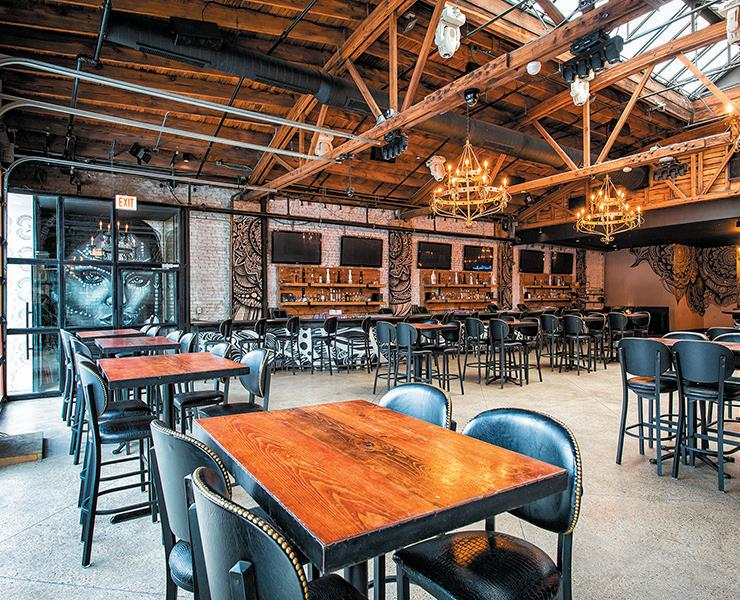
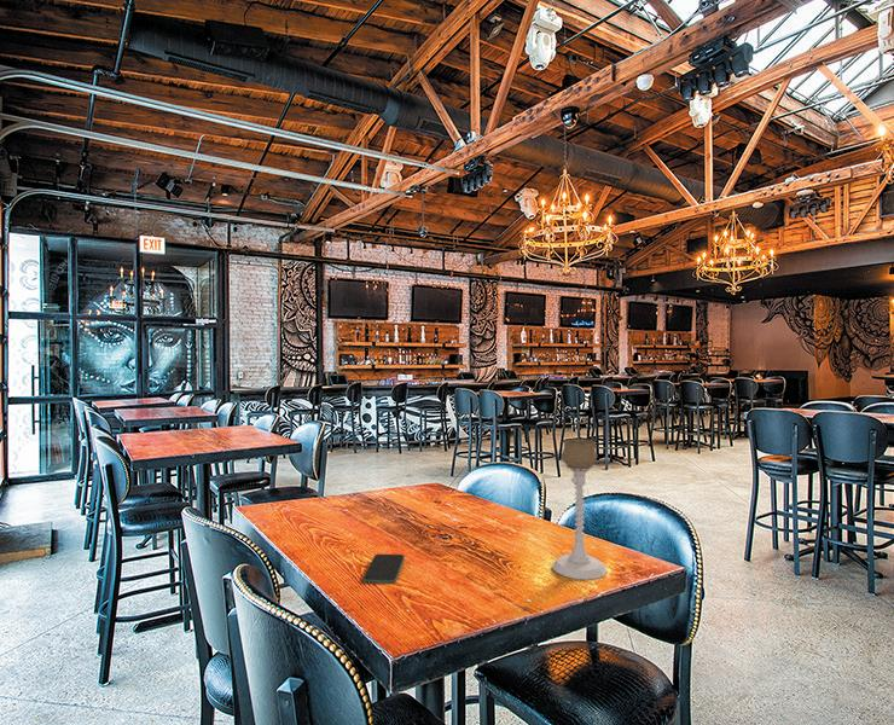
+ smartphone [361,553,406,585]
+ candle holder [551,437,608,581]
